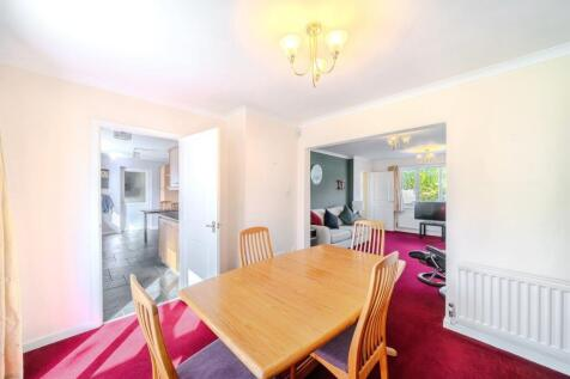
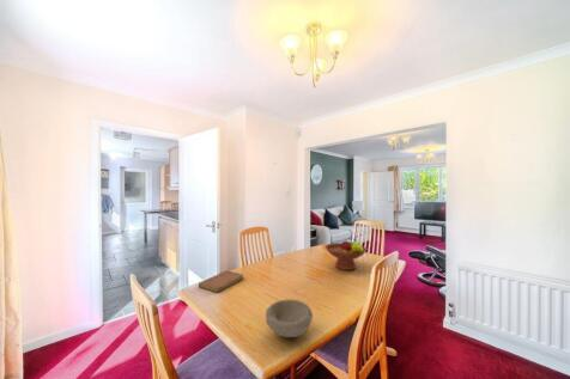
+ bowl [265,299,314,338]
+ notebook [198,269,244,294]
+ fruit bowl [323,237,368,271]
